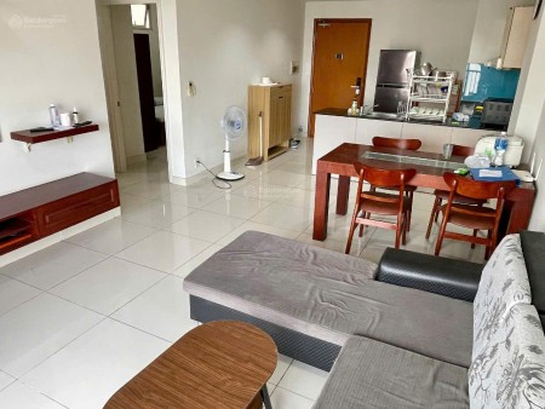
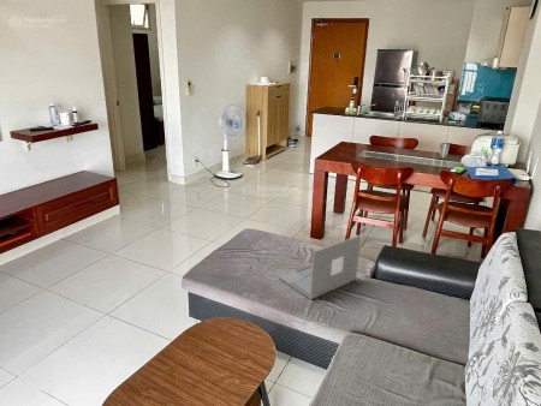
+ laptop [278,234,362,300]
